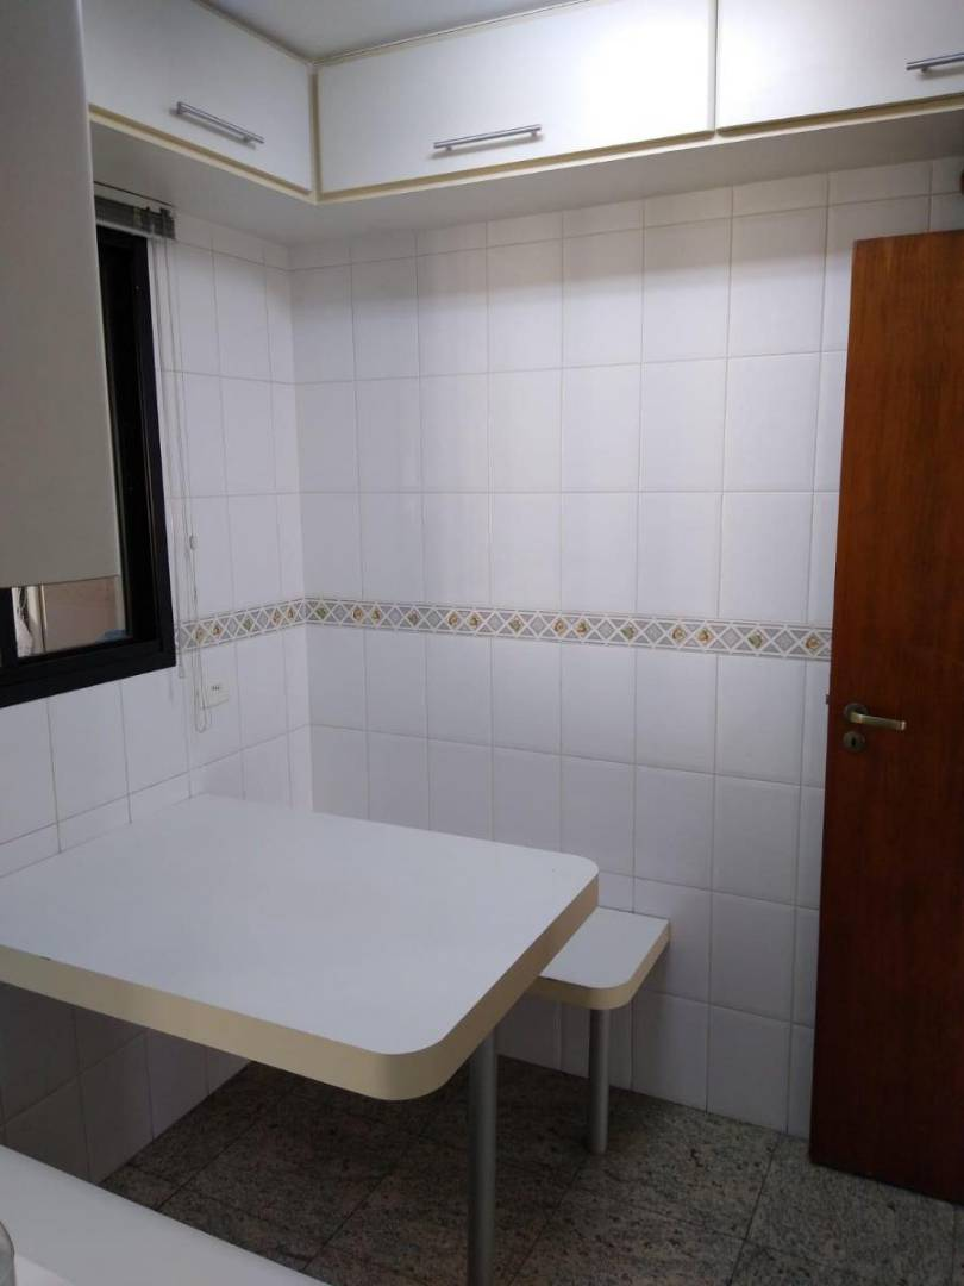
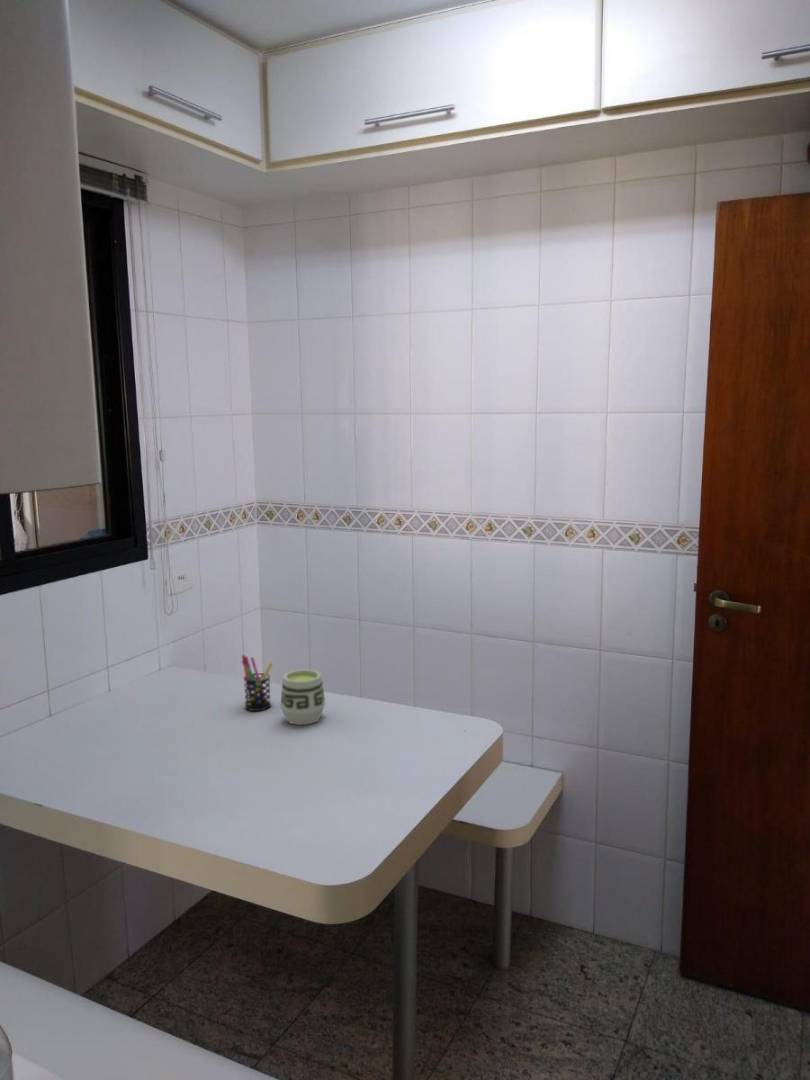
+ pen holder [241,654,274,712]
+ cup [280,669,326,726]
